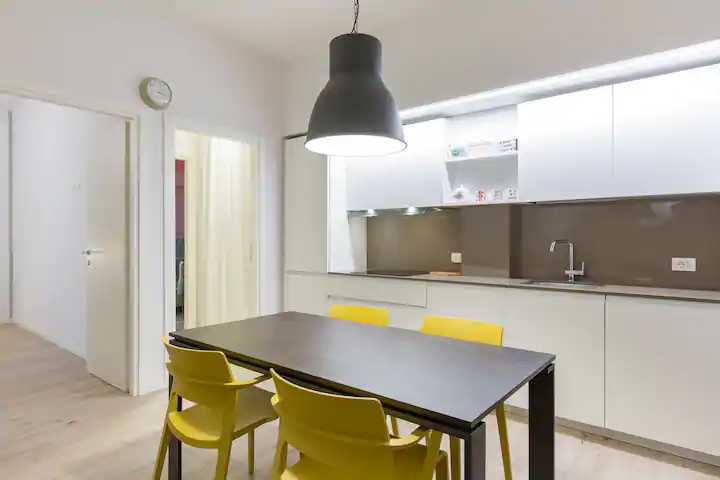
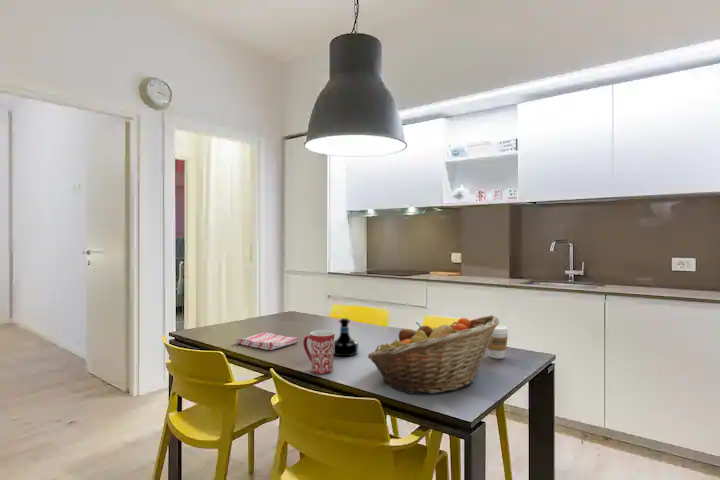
+ dish towel [235,331,300,351]
+ mug [302,329,336,375]
+ coffee cup [487,324,509,360]
+ fruit basket [367,314,500,395]
+ tequila bottle [333,317,359,357]
